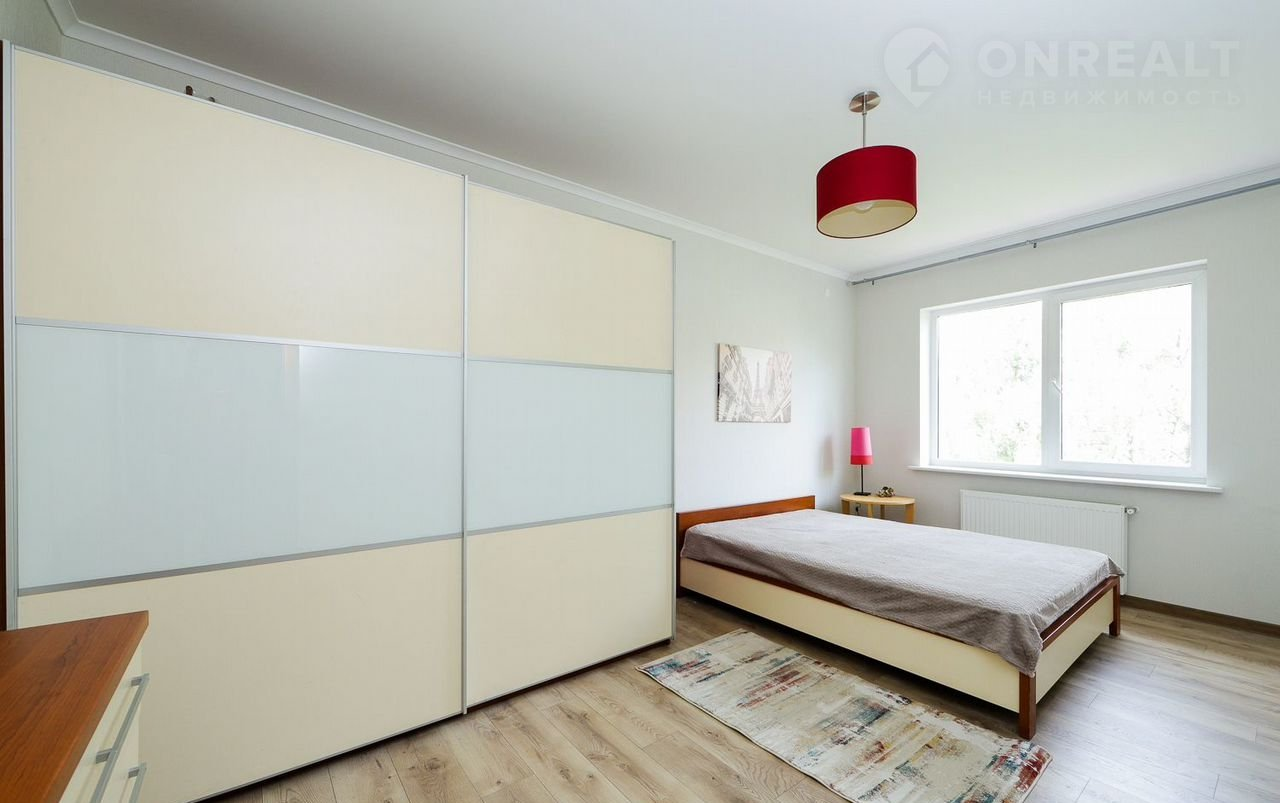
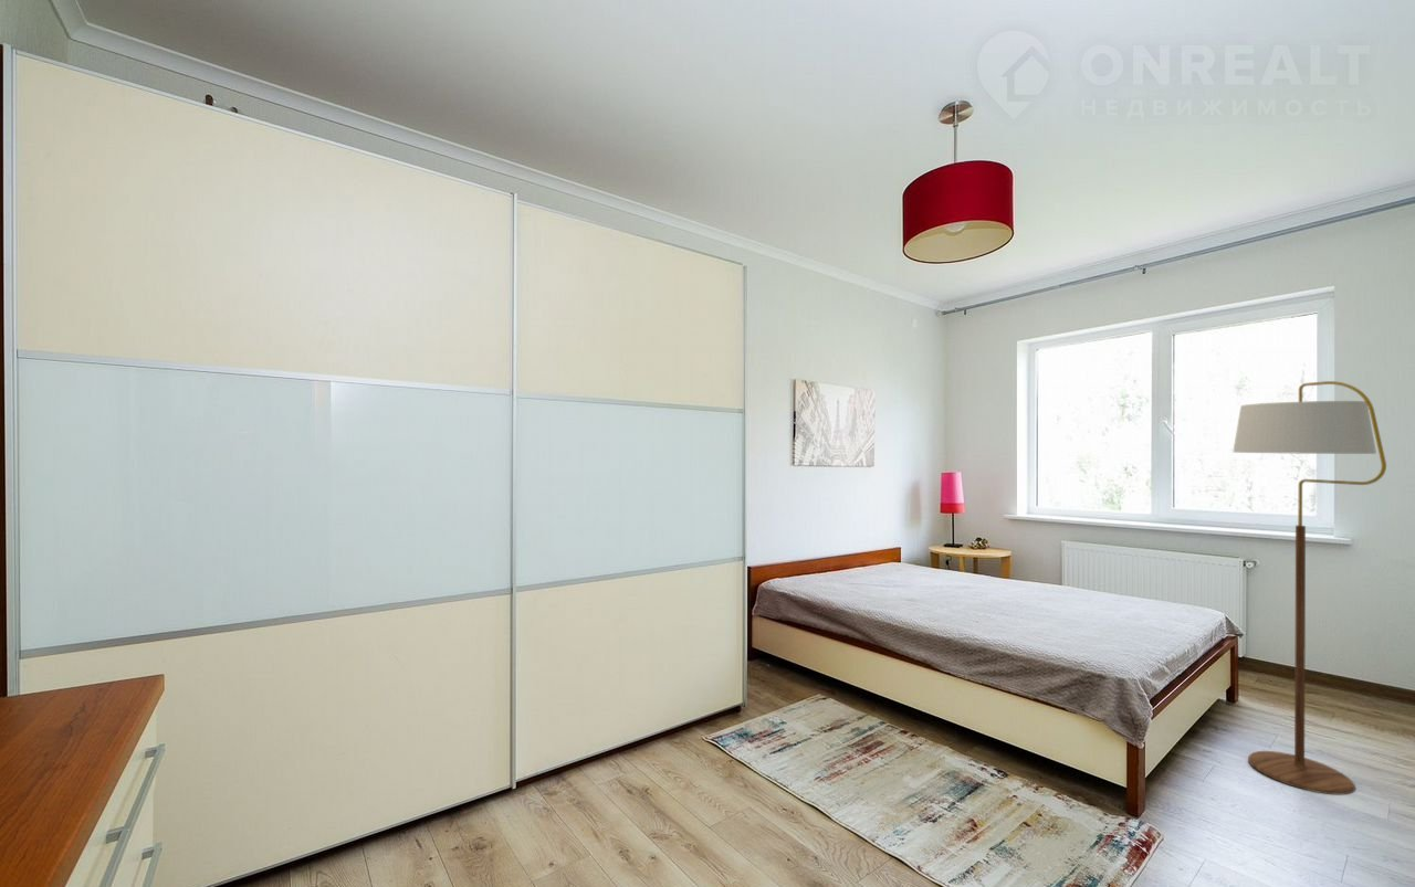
+ floor lamp [1231,380,1387,795]
